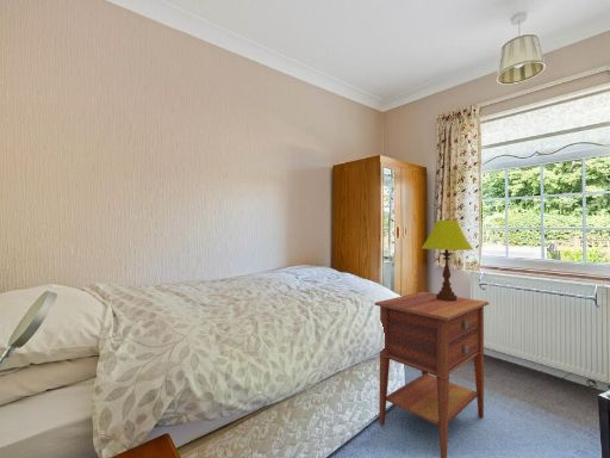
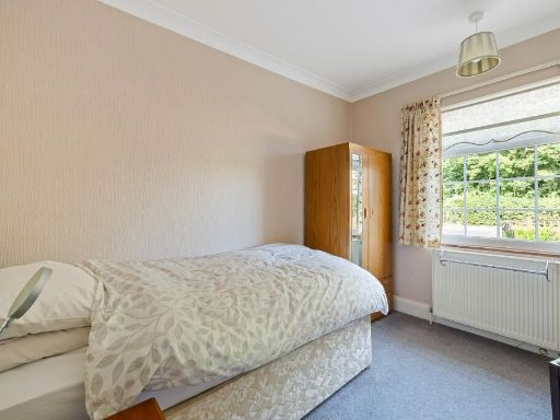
- table lamp [421,219,474,302]
- nightstand [373,291,490,458]
